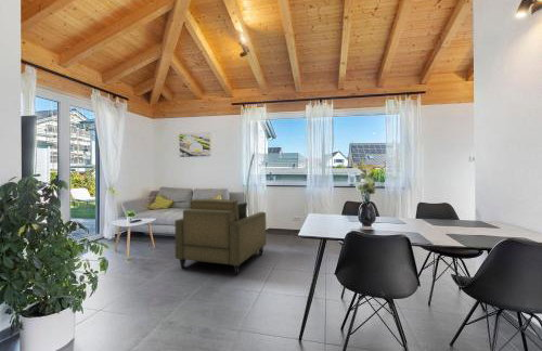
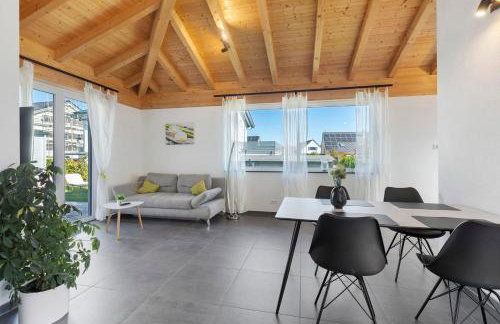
- armchair [173,198,267,276]
